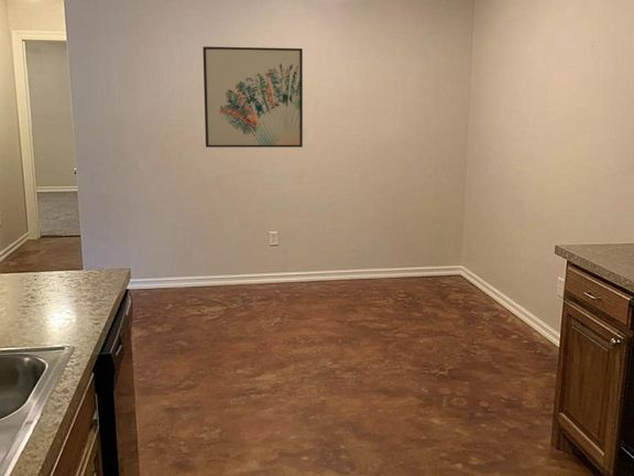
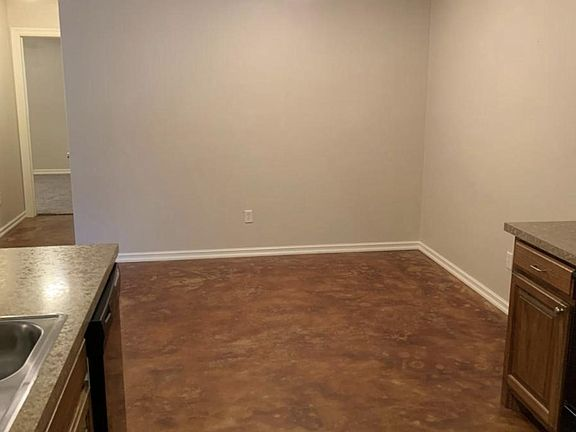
- wall art [201,45,304,149]
